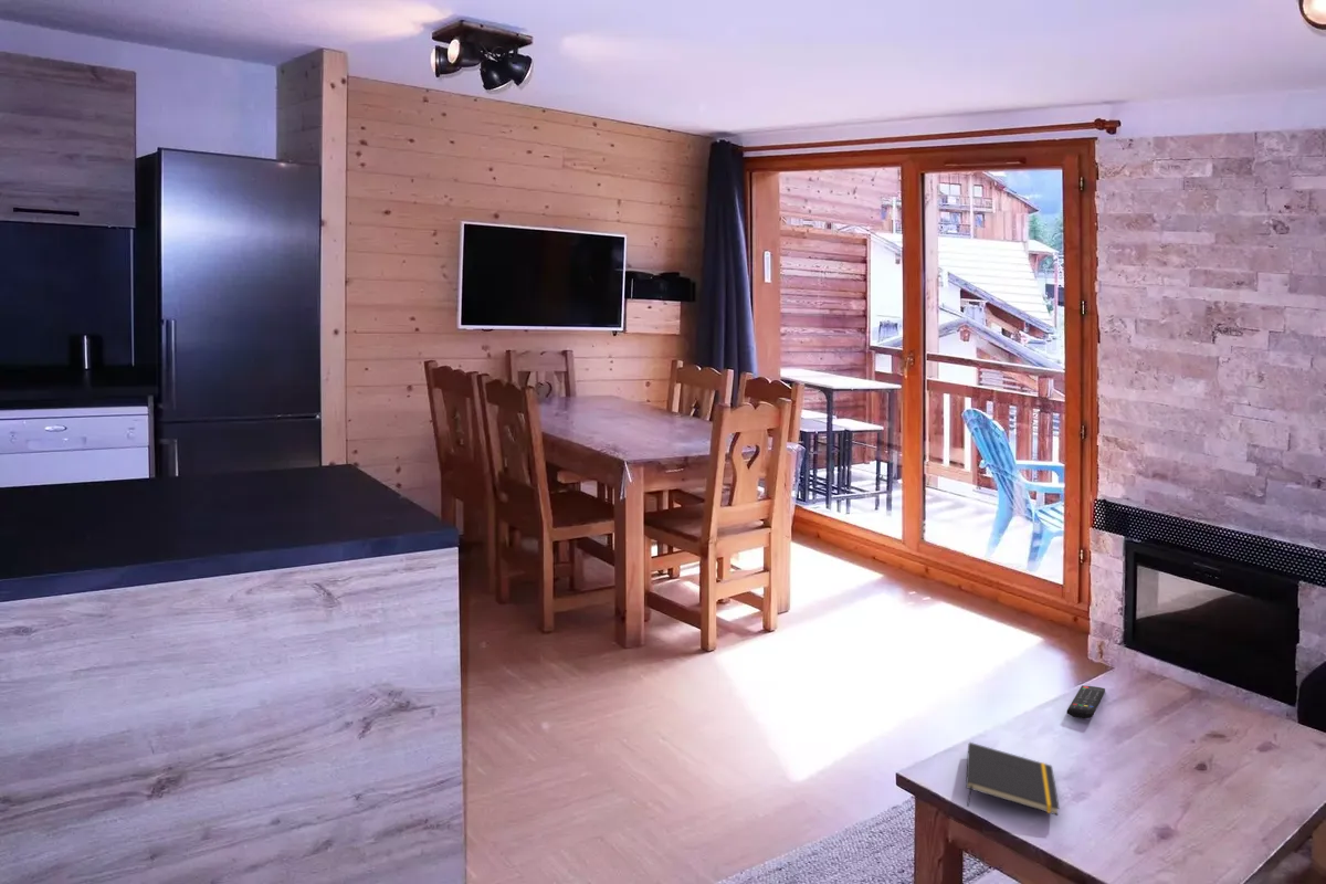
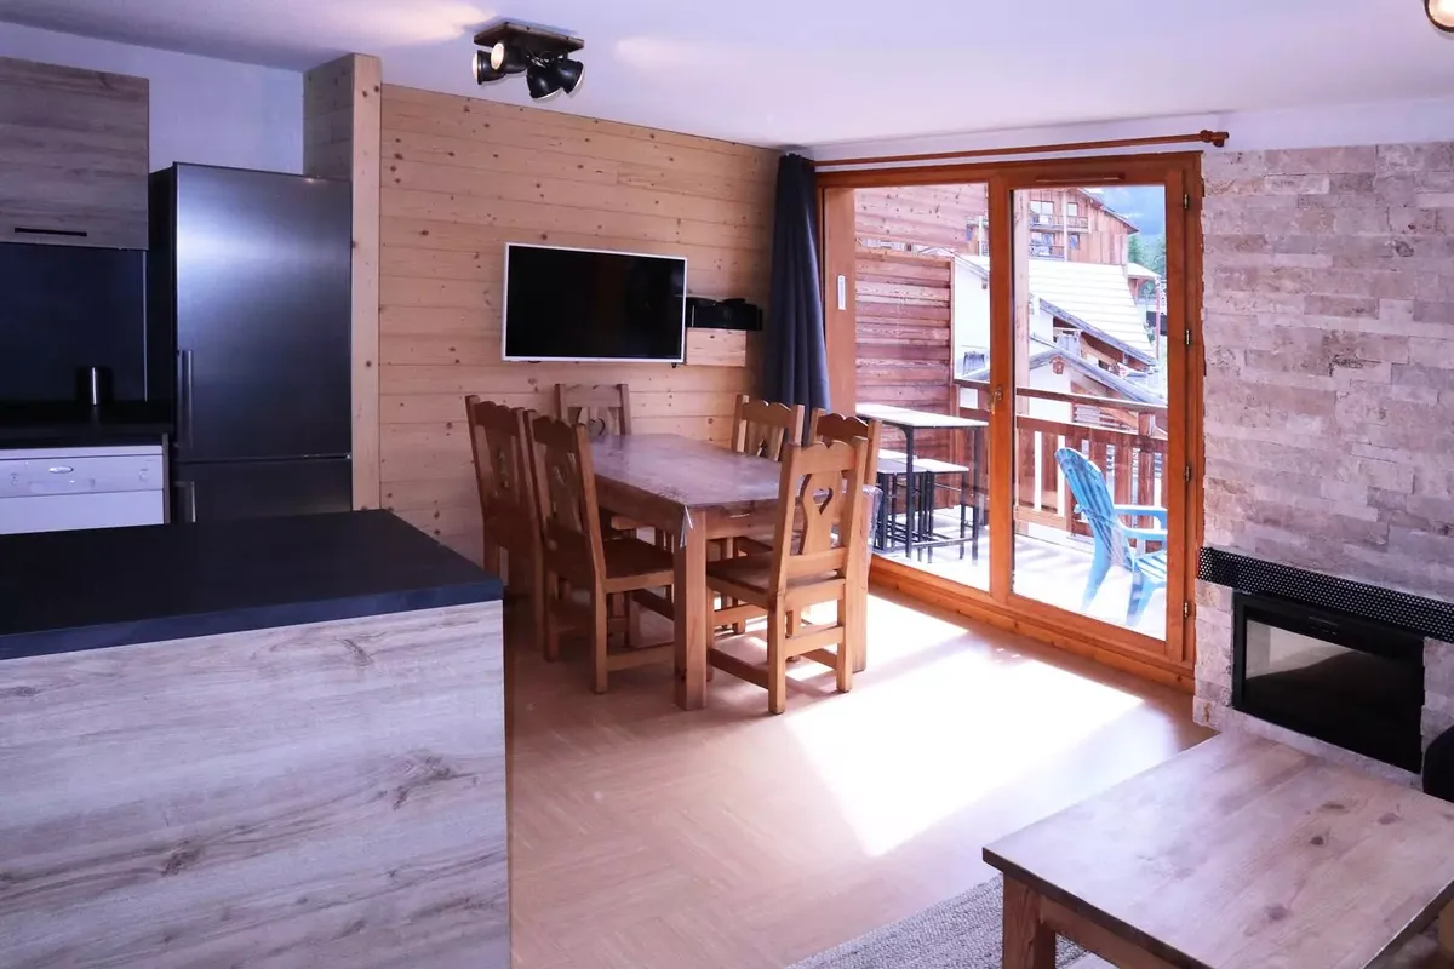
- remote control [1066,684,1106,719]
- notepad [965,741,1061,817]
